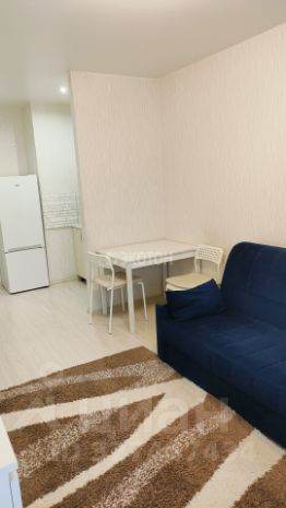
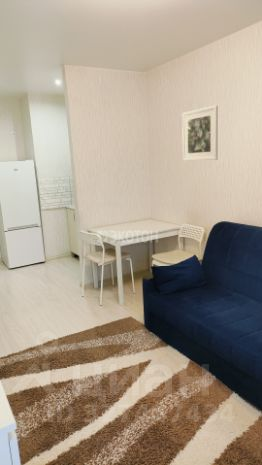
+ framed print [181,104,219,162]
